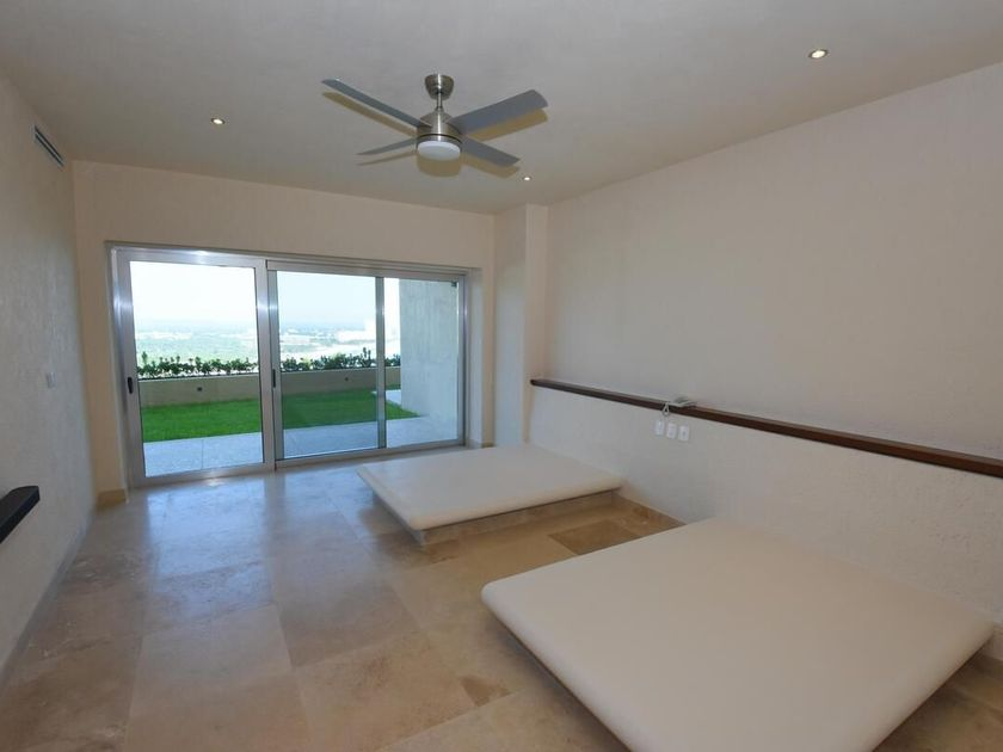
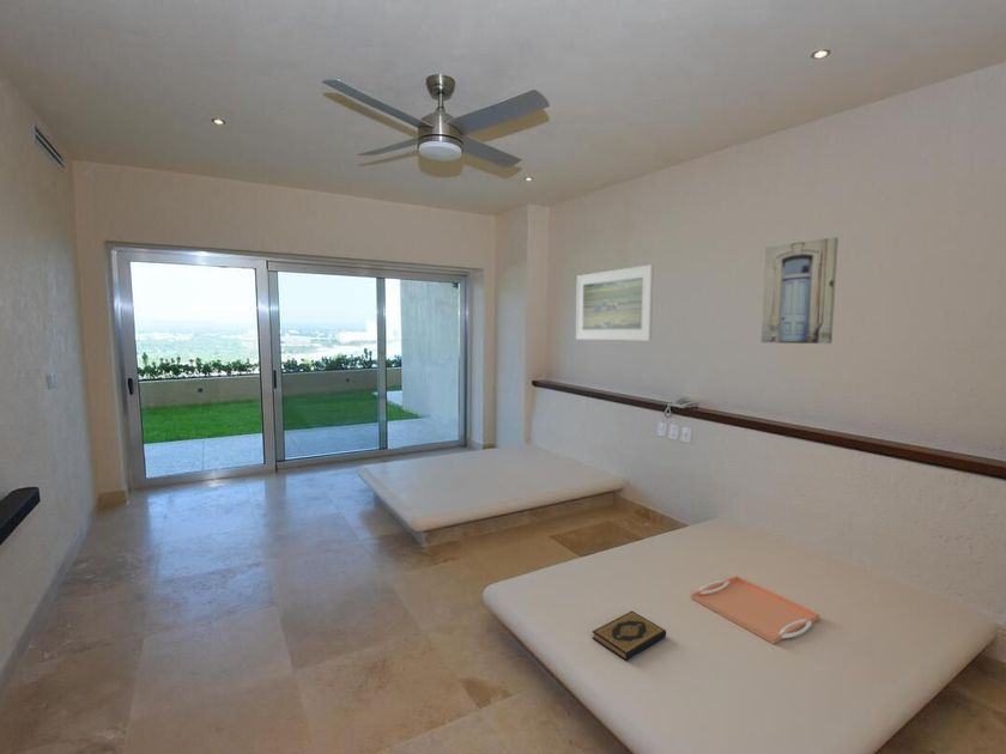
+ serving tray [690,574,820,645]
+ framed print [575,263,655,342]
+ wall art [760,236,840,345]
+ hardback book [592,610,667,662]
